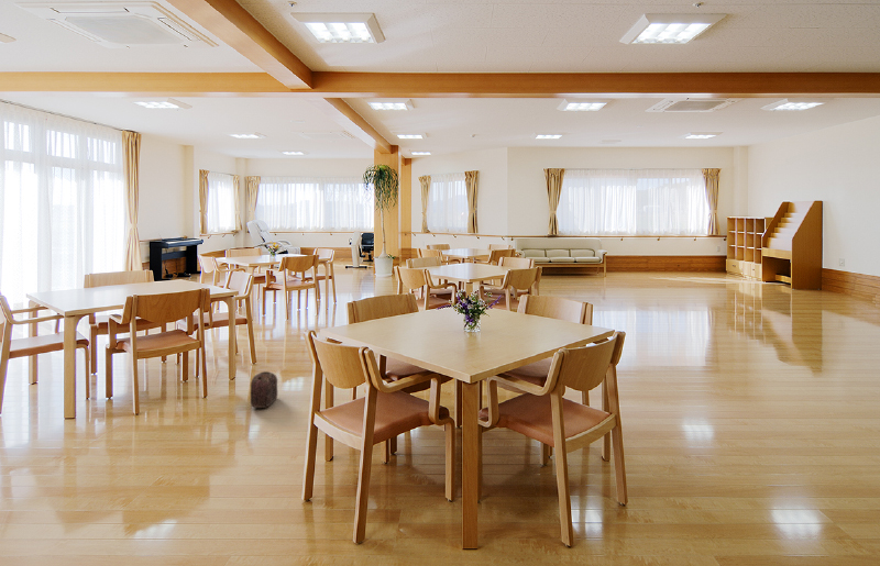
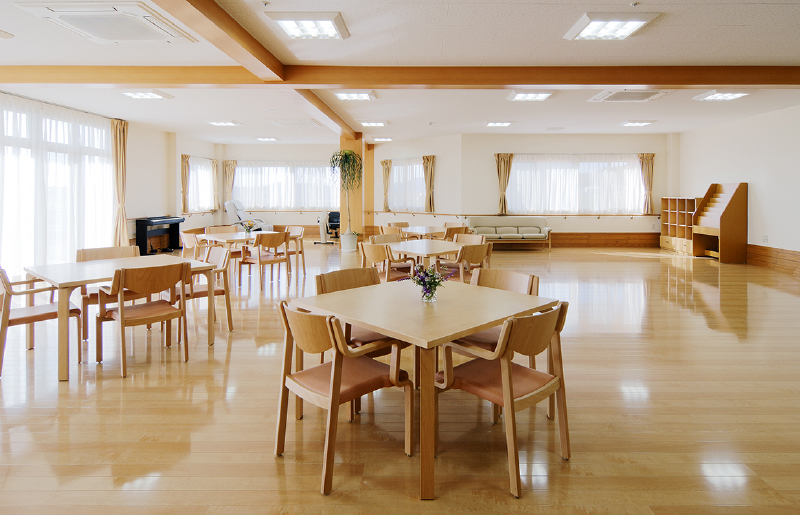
- bag [250,370,278,409]
